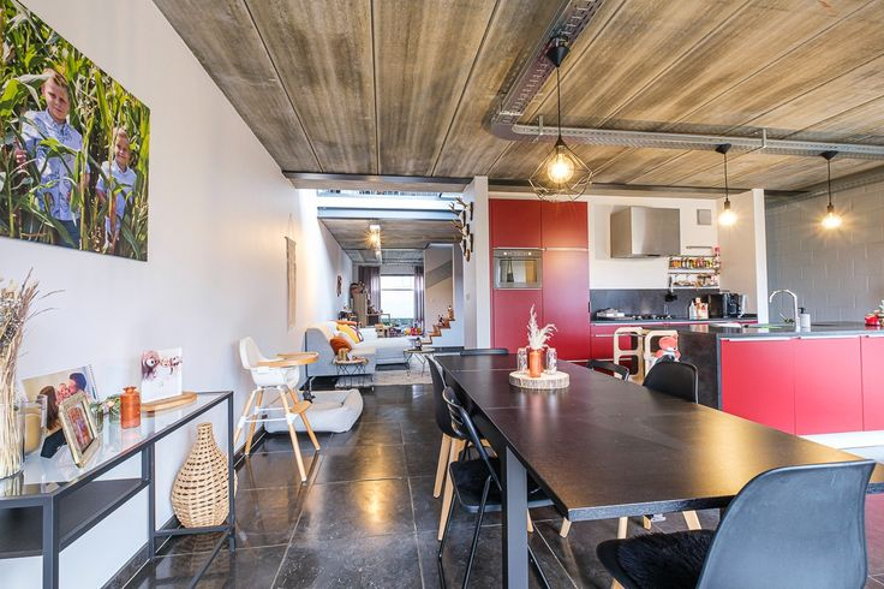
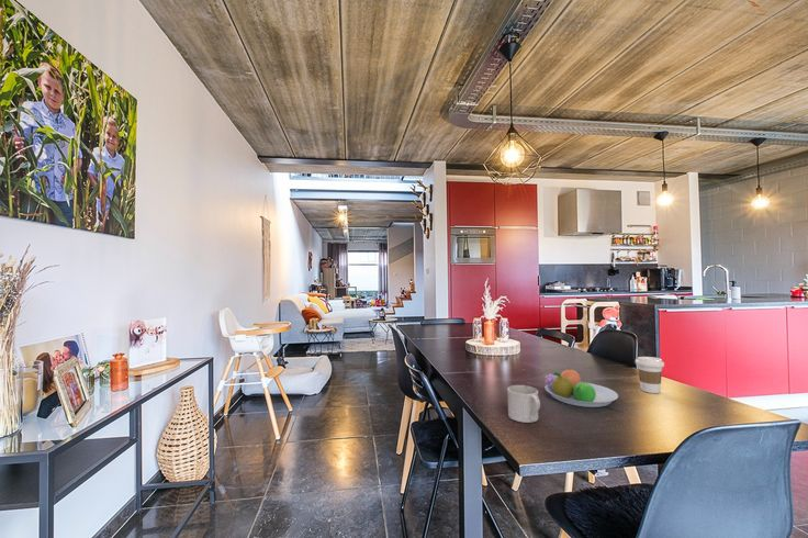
+ fruit bowl [543,368,619,408]
+ coffee cup [635,356,665,394]
+ mug [506,384,541,424]
